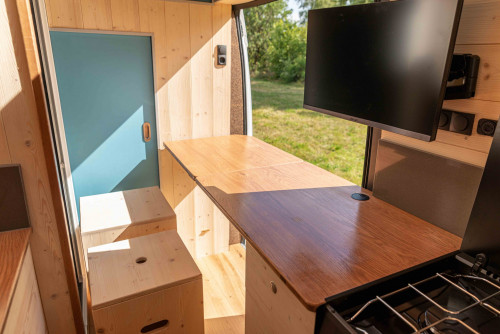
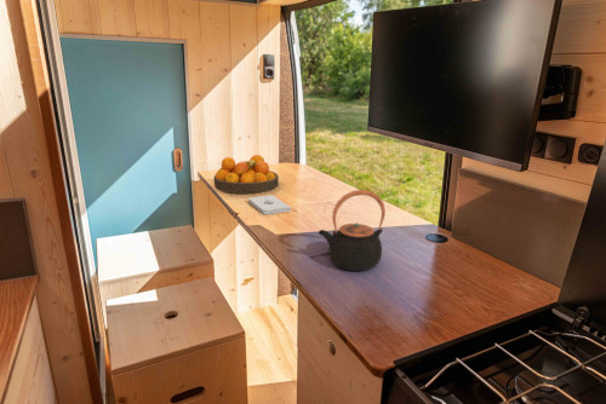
+ fruit bowl [213,154,280,195]
+ notepad [247,194,292,215]
+ teapot [318,189,387,272]
